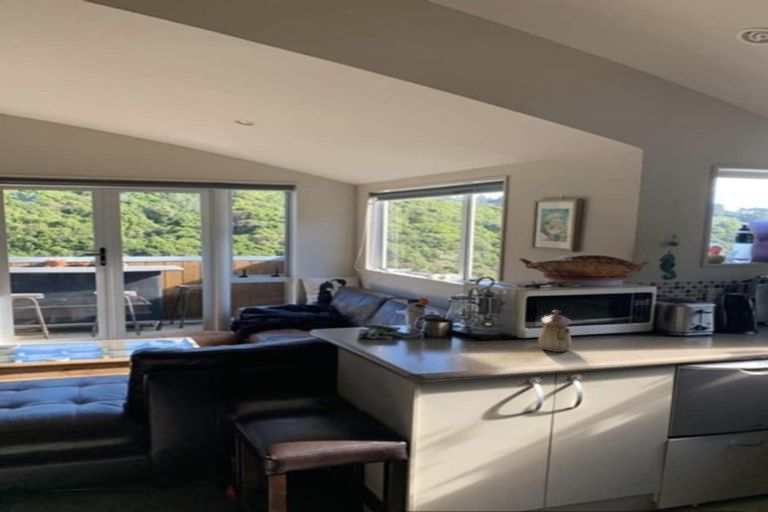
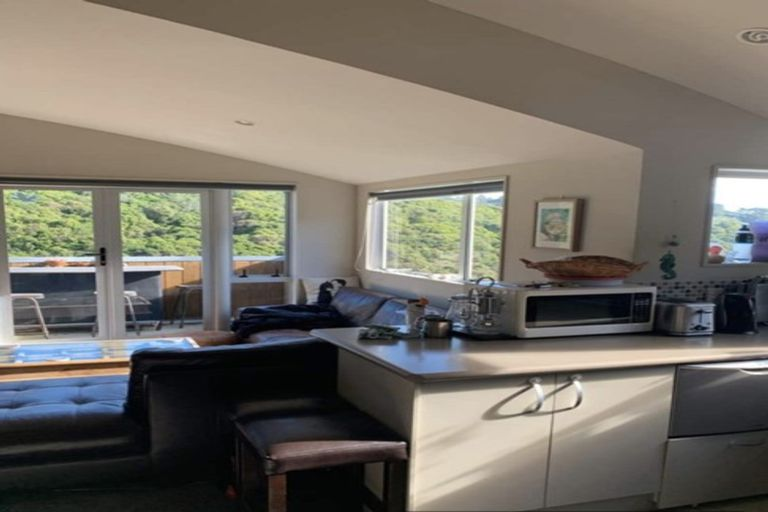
- teapot [537,309,573,353]
